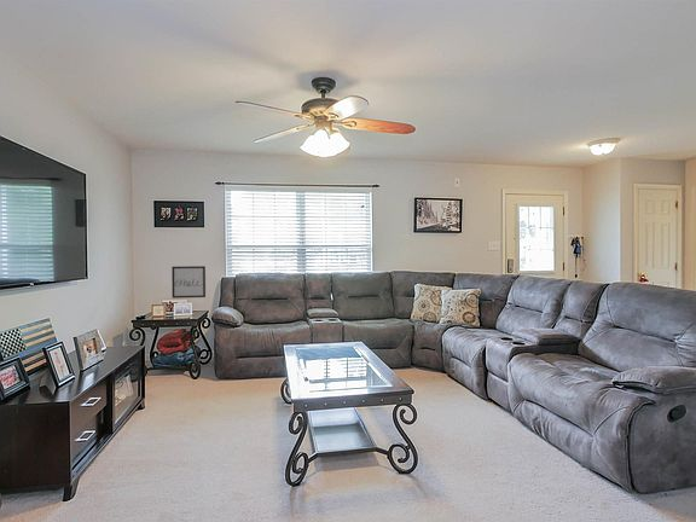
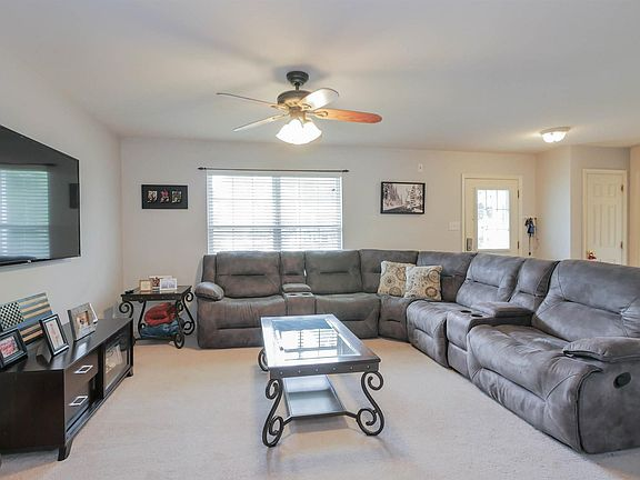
- wall art [170,265,207,300]
